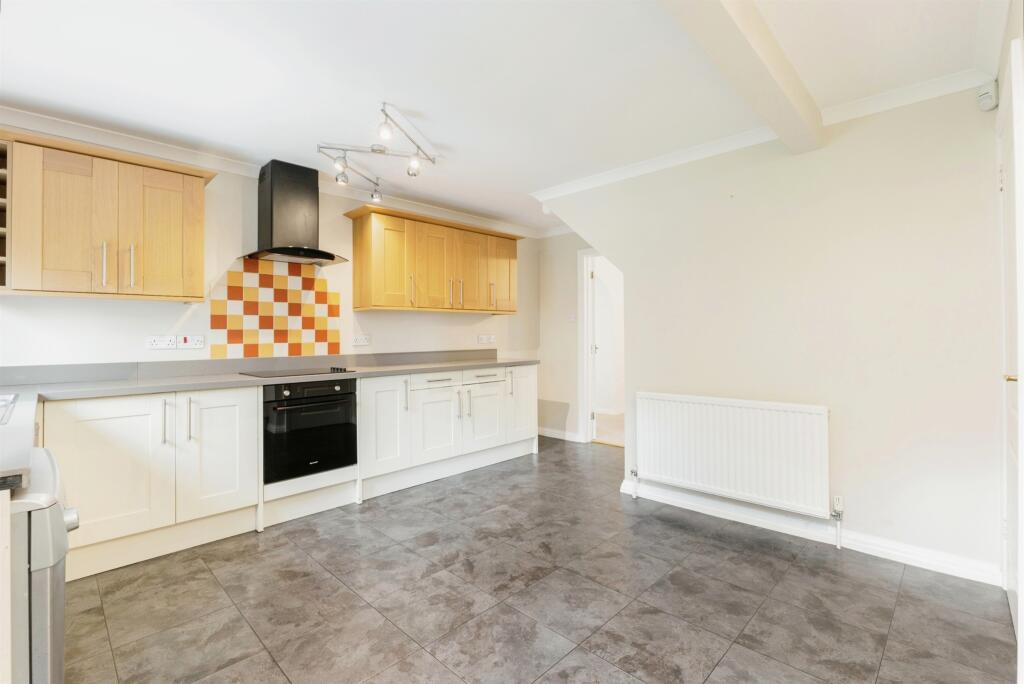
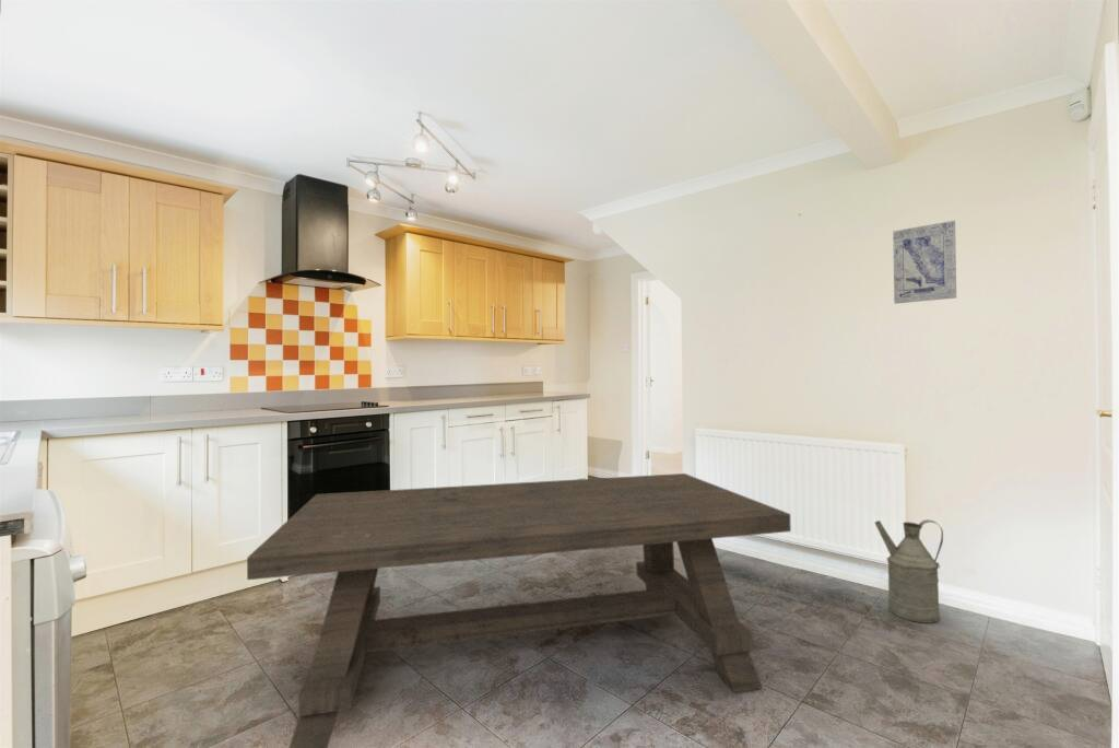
+ dining table [246,472,792,748]
+ watering can [874,518,944,624]
+ wall art [892,220,957,305]
